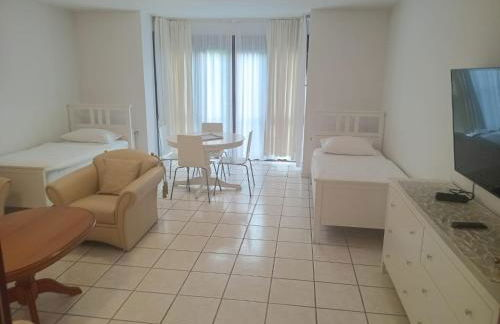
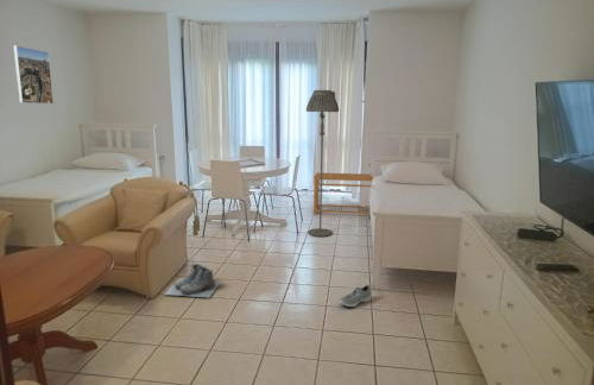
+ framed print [12,44,55,105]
+ boots [163,263,221,299]
+ side table [312,171,373,215]
+ floor lamp [305,89,340,238]
+ sneaker [339,284,373,308]
